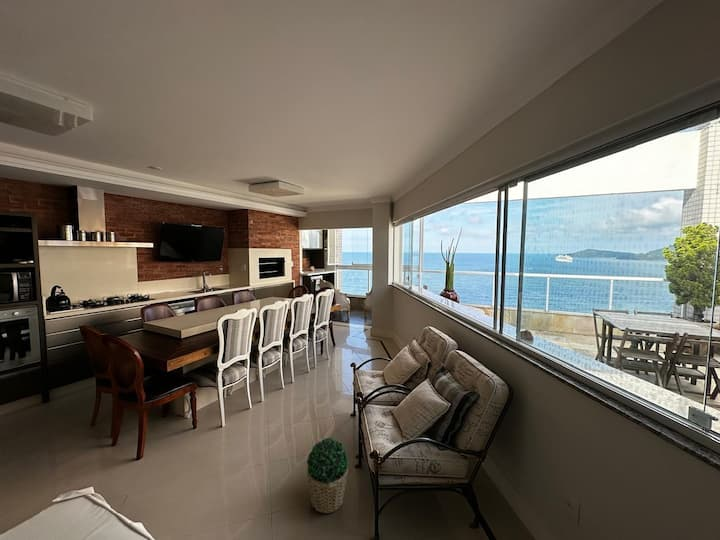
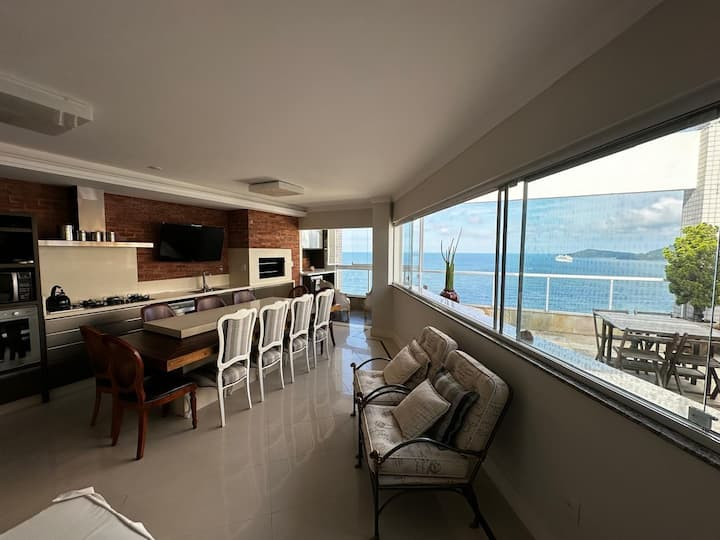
- potted plant [306,437,350,514]
